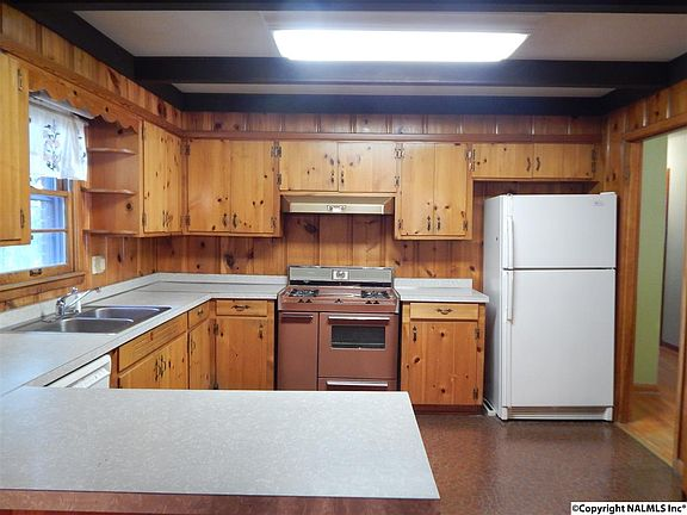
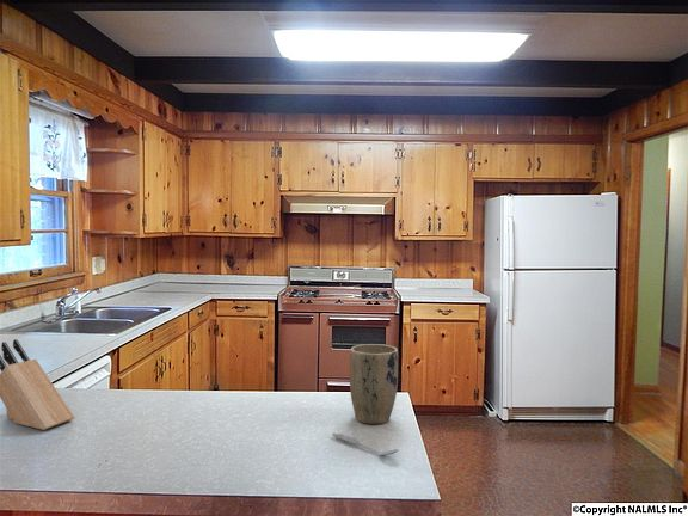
+ plant pot [349,343,399,425]
+ knife block [0,338,75,431]
+ spoon [331,432,400,456]
